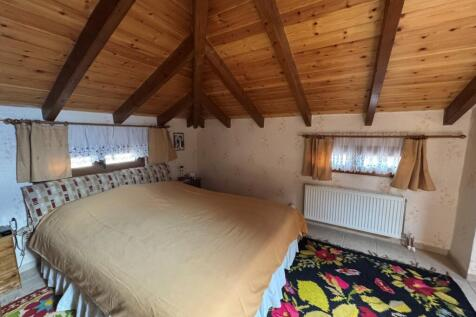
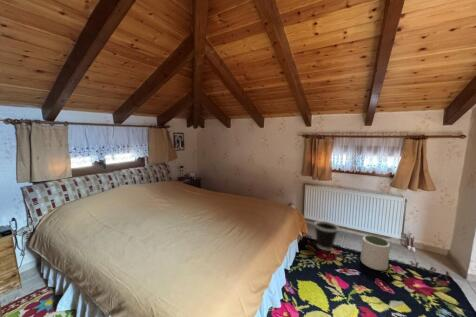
+ plant pot [360,235,391,271]
+ wastebasket [313,220,340,251]
